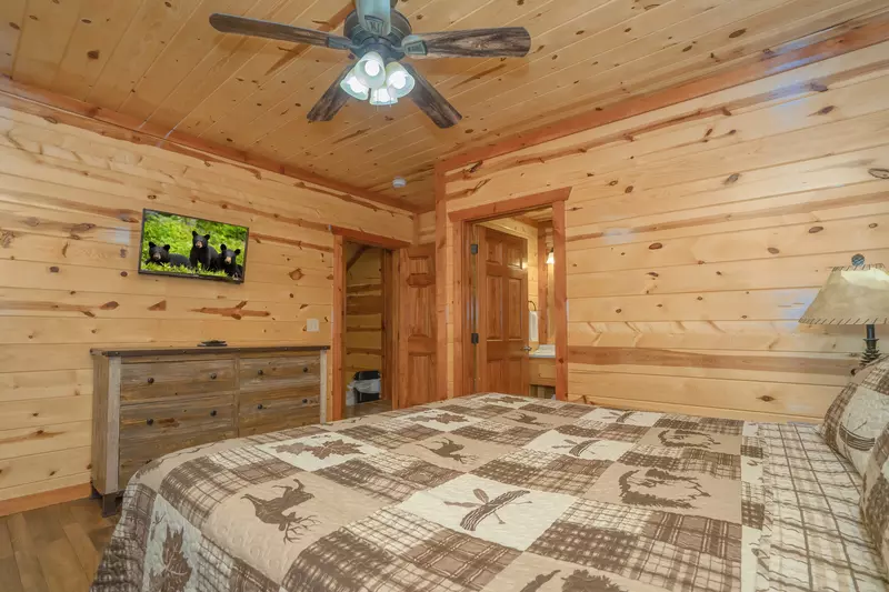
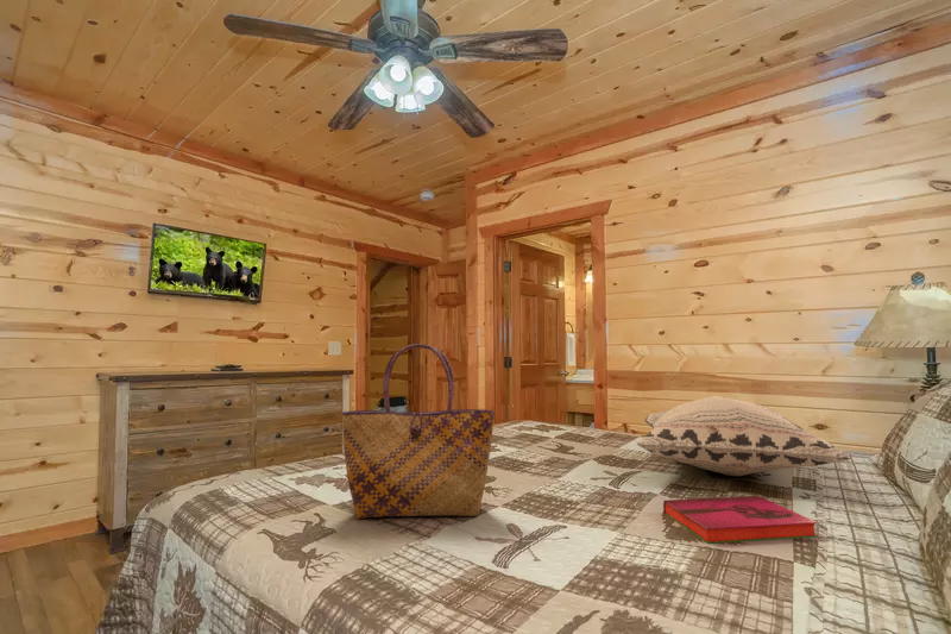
+ decorative pillow [636,395,852,477]
+ hardback book [662,495,818,545]
+ tote bag [341,343,496,520]
